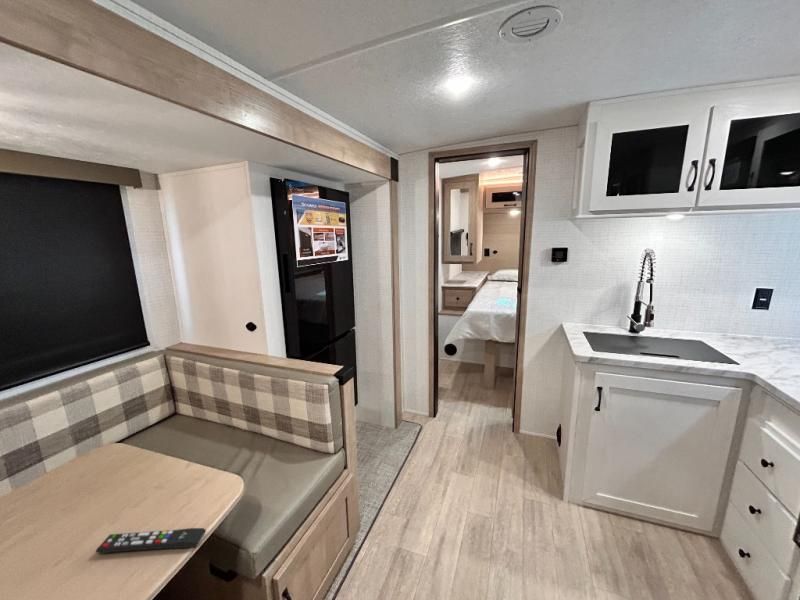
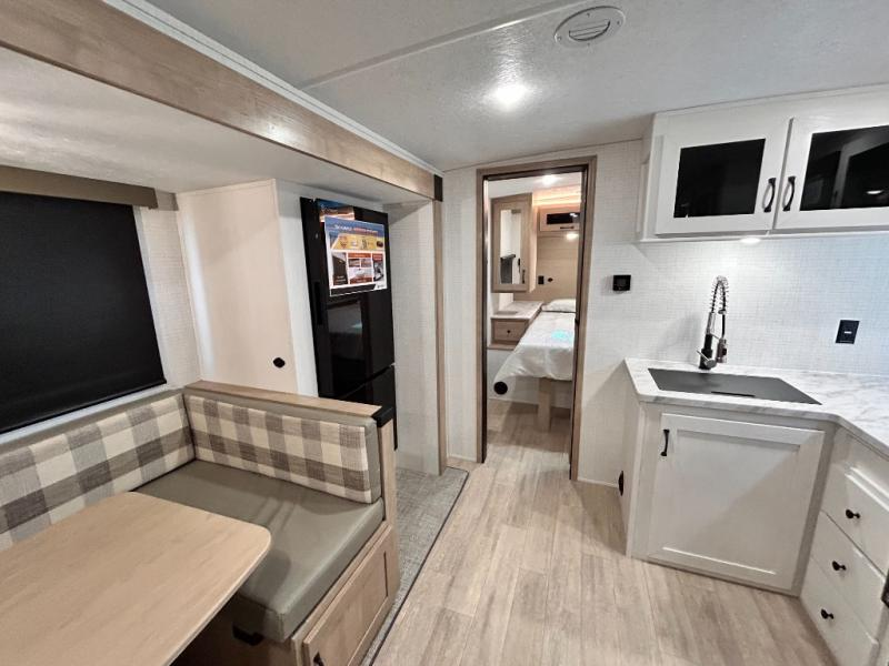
- remote control [95,527,207,554]
